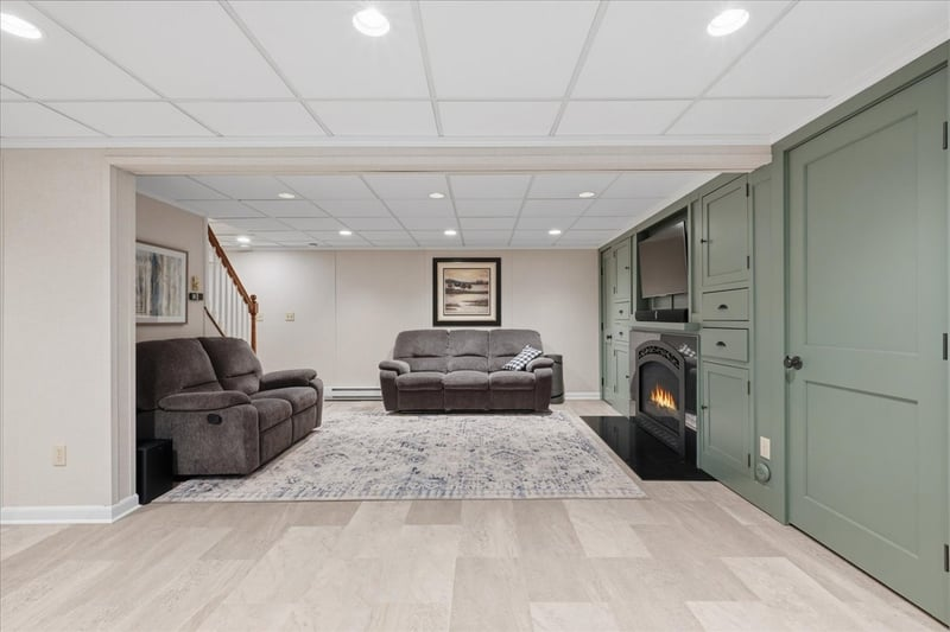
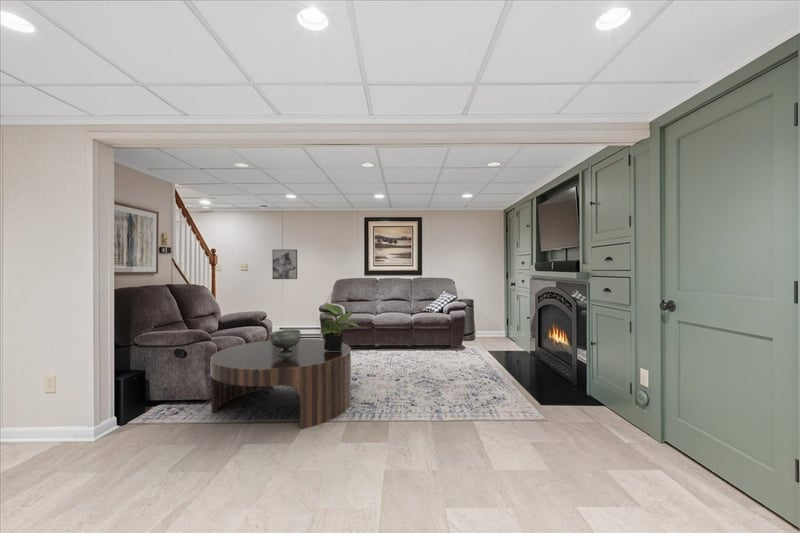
+ coffee table [209,338,352,430]
+ potted plant [319,302,361,351]
+ decorative bowl [269,328,302,356]
+ wall art [271,249,298,280]
